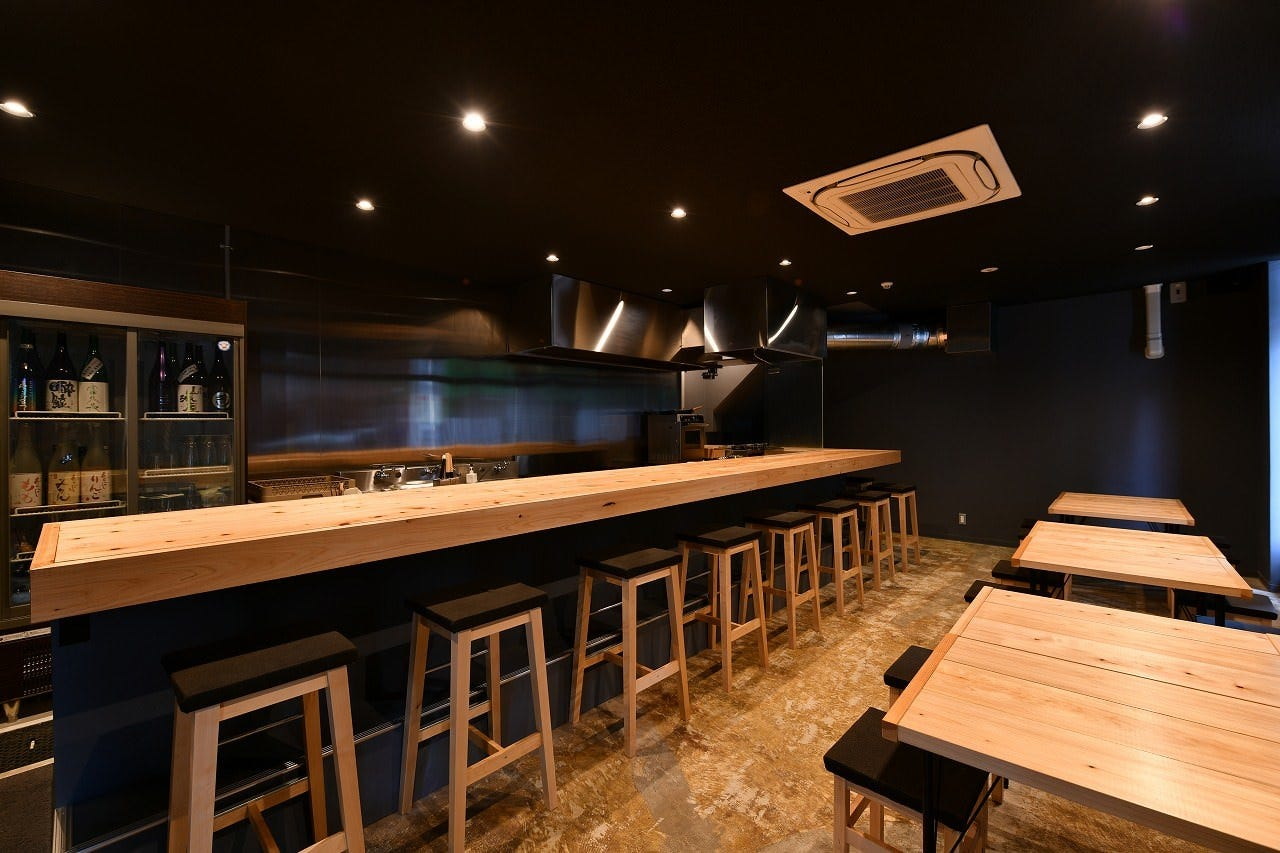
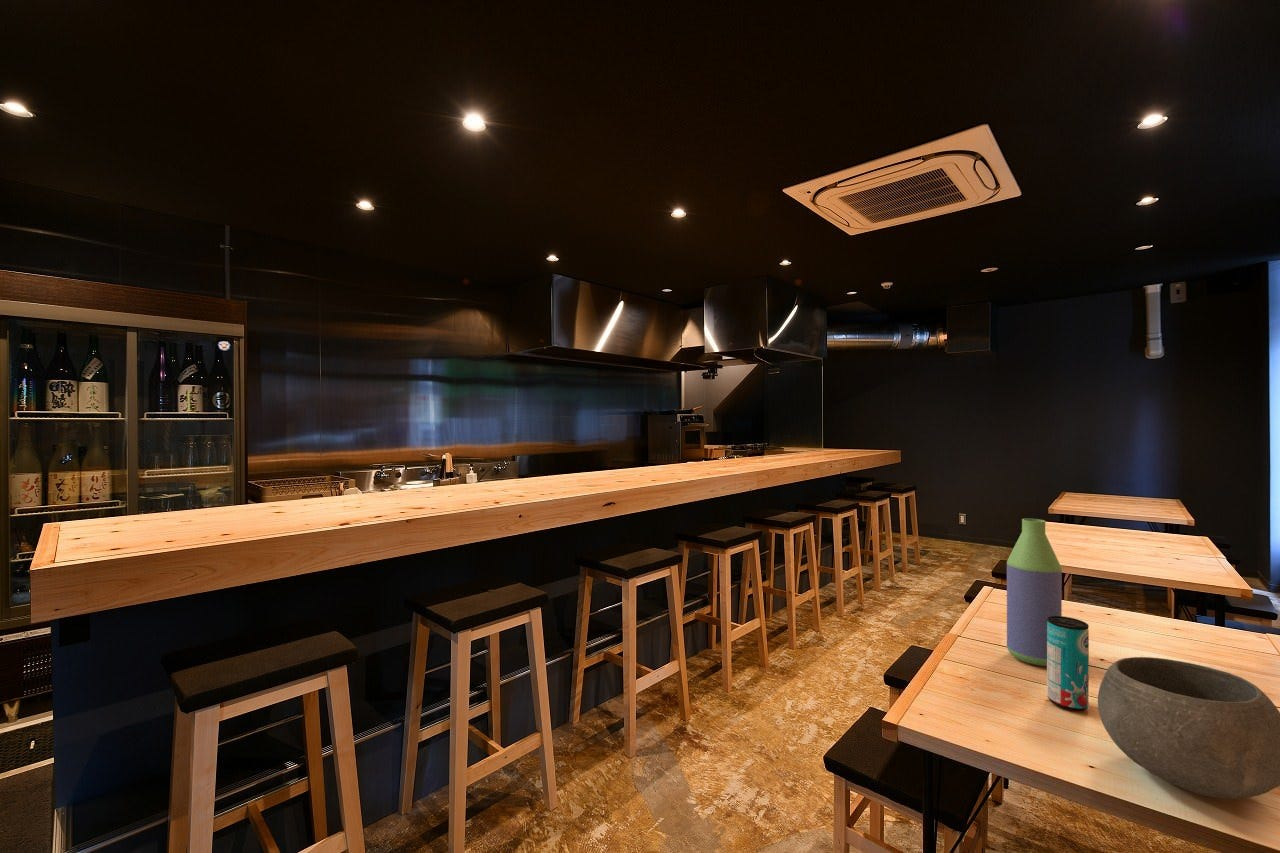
+ bowl [1097,656,1280,799]
+ bottle [1006,518,1063,667]
+ beverage can [1046,615,1090,712]
